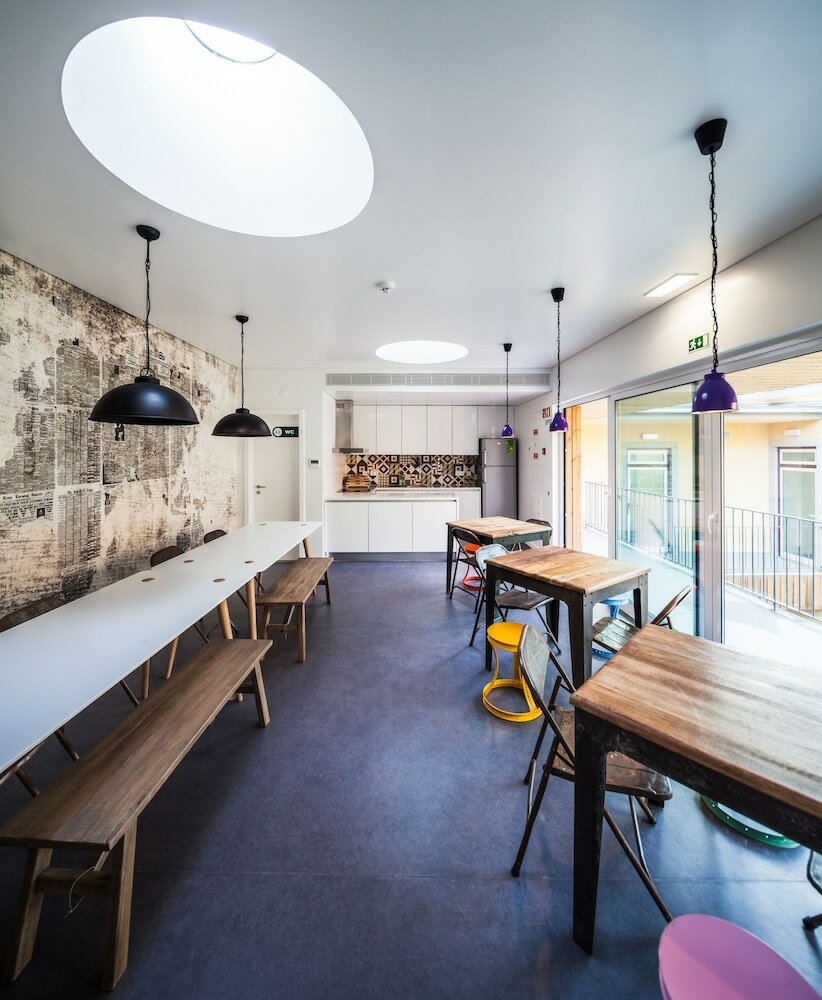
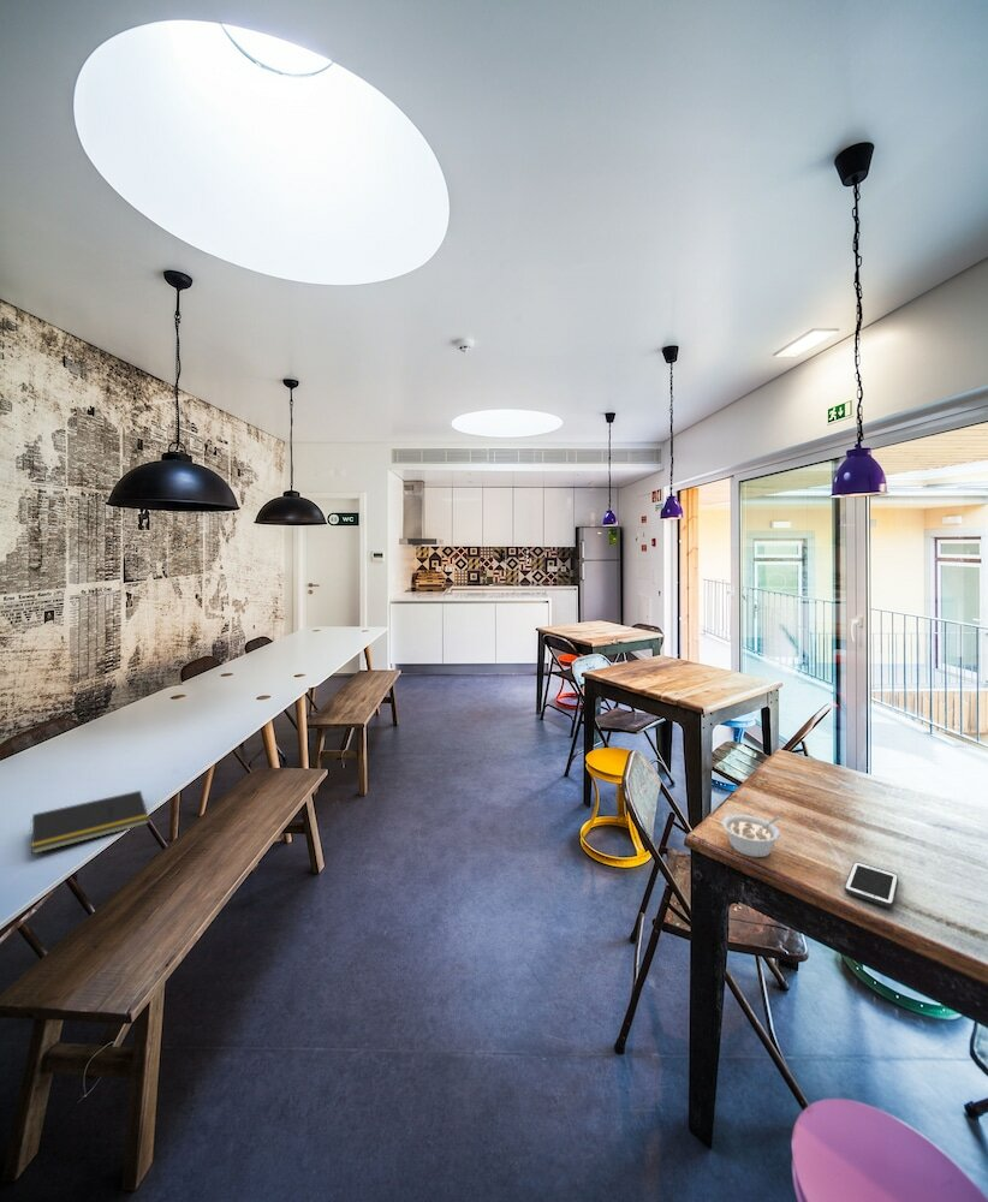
+ cell phone [844,861,899,909]
+ legume [720,814,781,858]
+ notepad [28,790,150,856]
